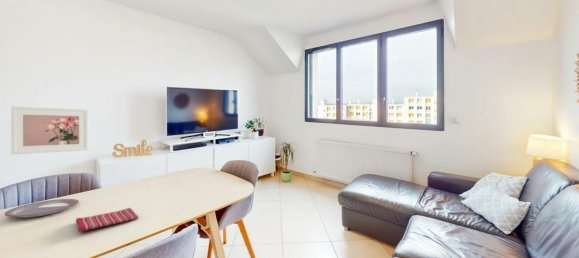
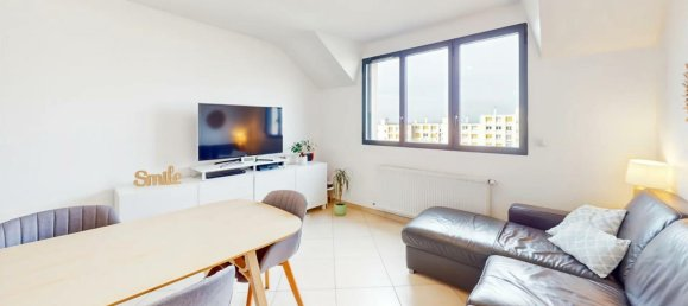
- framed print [10,106,89,155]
- dish towel [75,207,139,233]
- plate [4,198,79,218]
